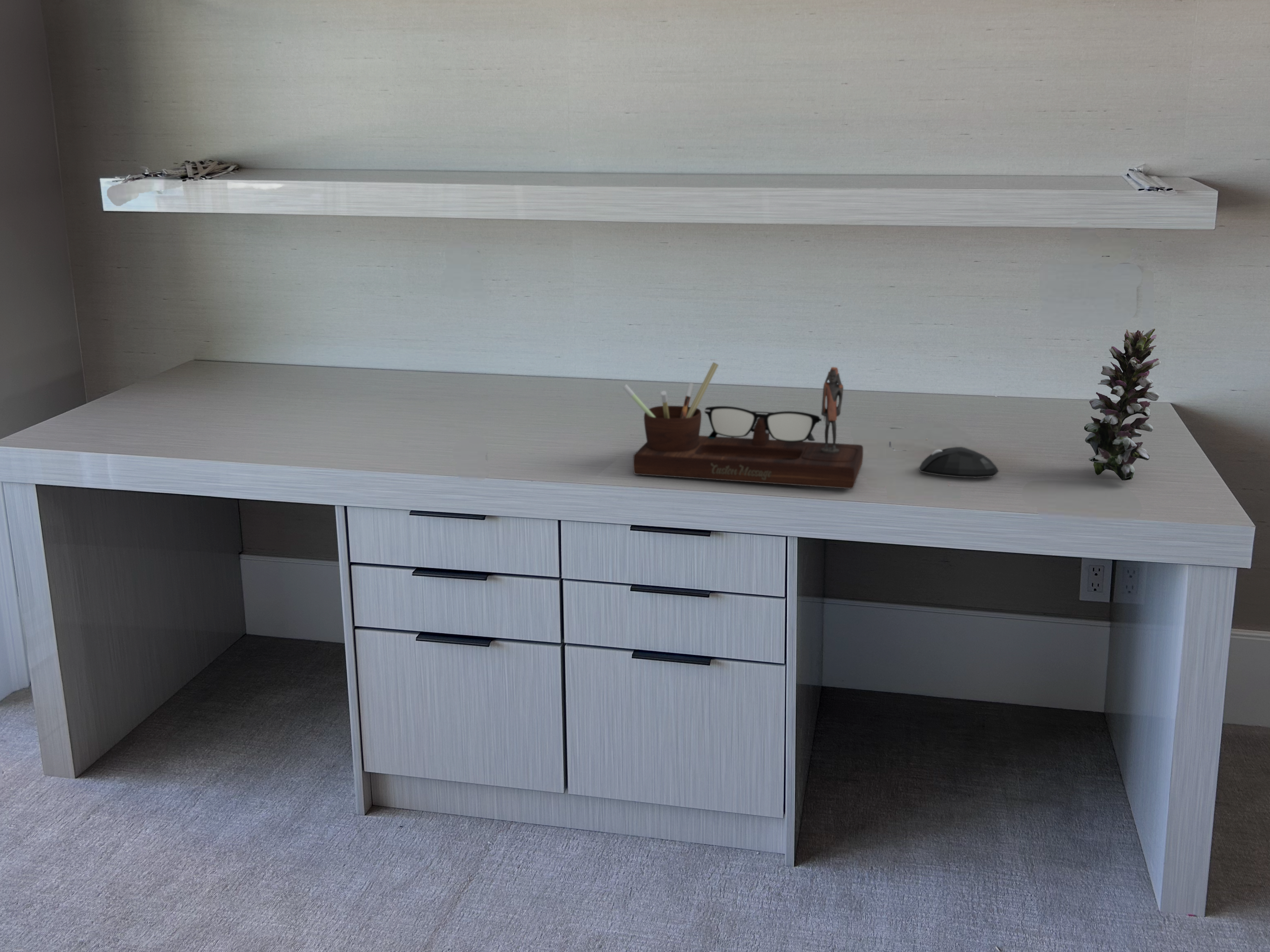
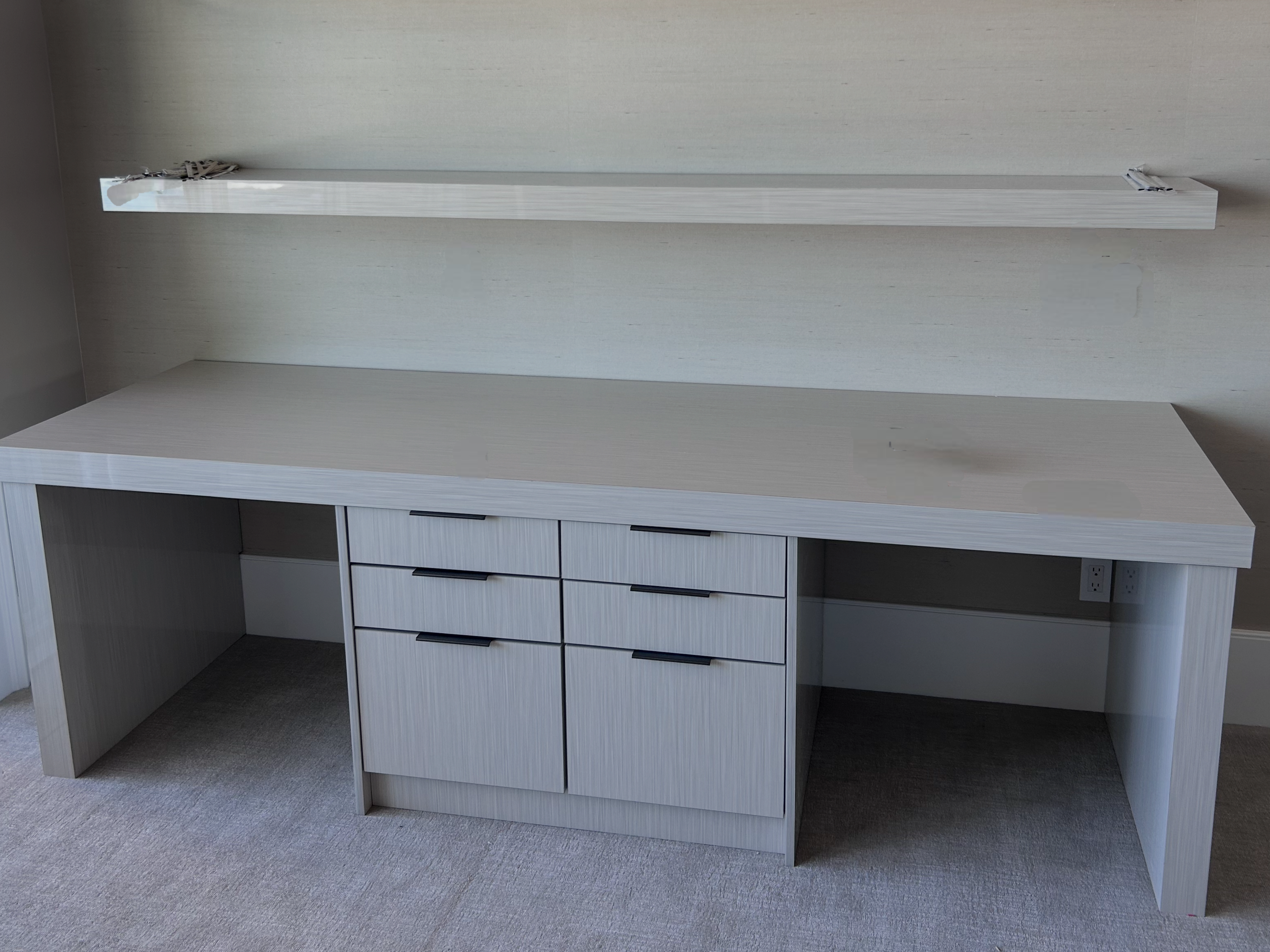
- flower [1084,328,1161,481]
- mouse [918,446,999,478]
- desk organizer [622,362,863,489]
